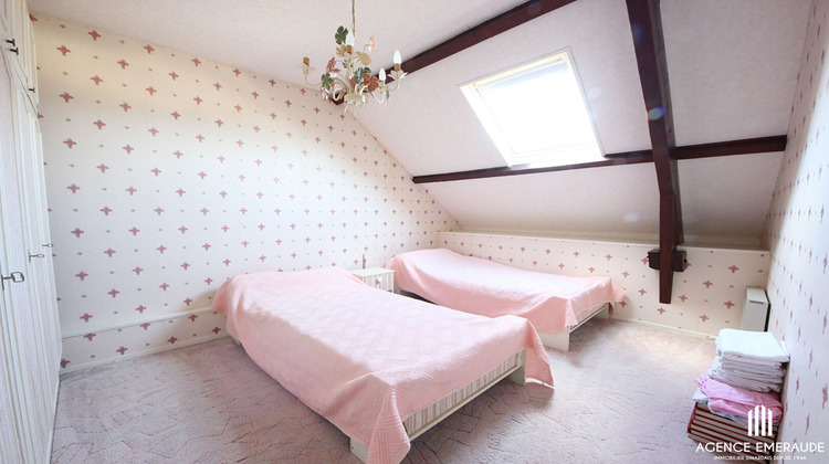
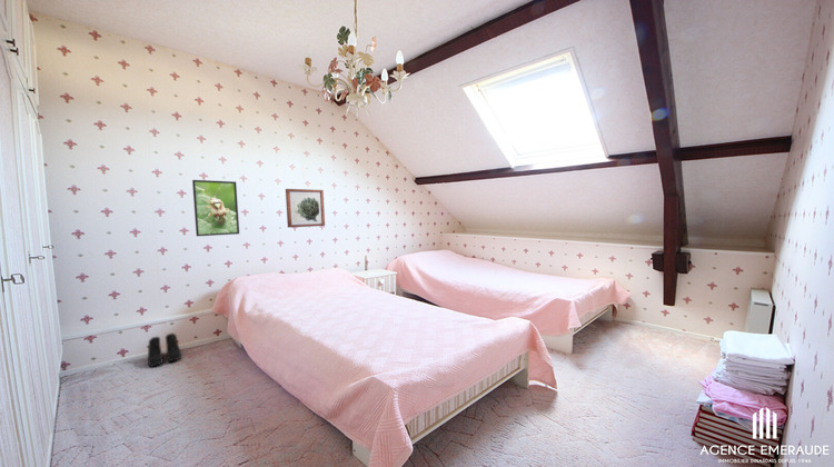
+ wall art [285,188,326,229]
+ boots [147,332,182,368]
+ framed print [191,179,240,237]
